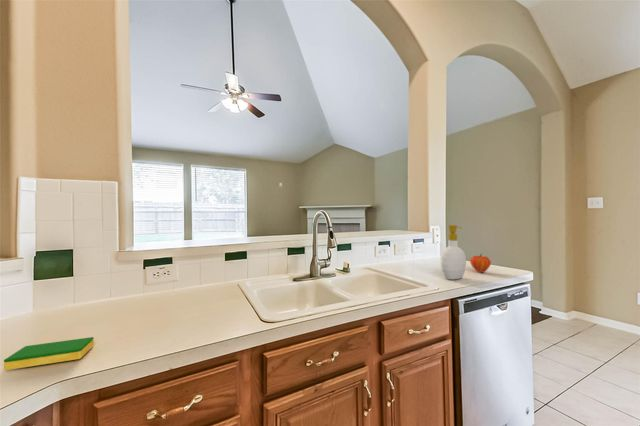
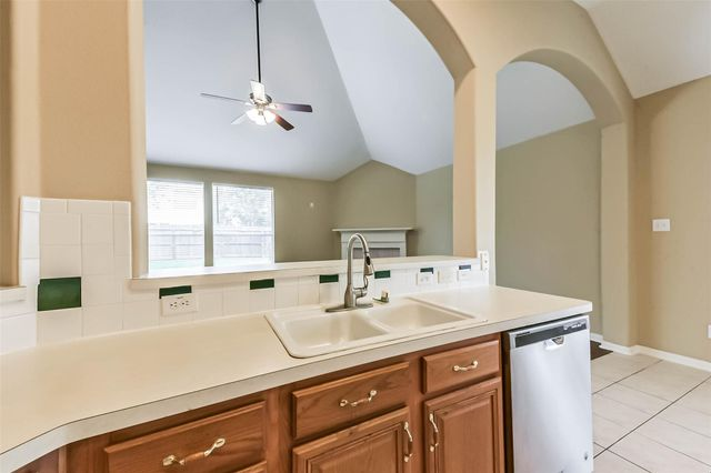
- dish sponge [3,336,95,371]
- fruit [469,252,492,274]
- soap bottle [440,224,467,281]
